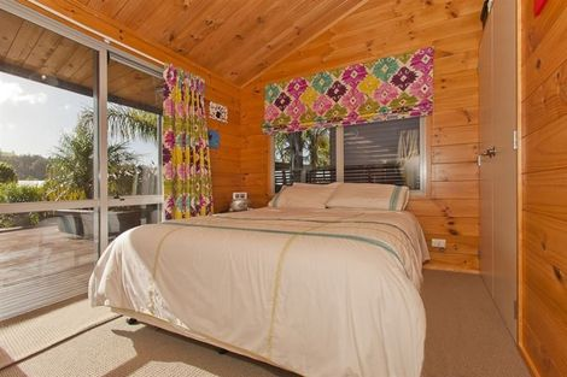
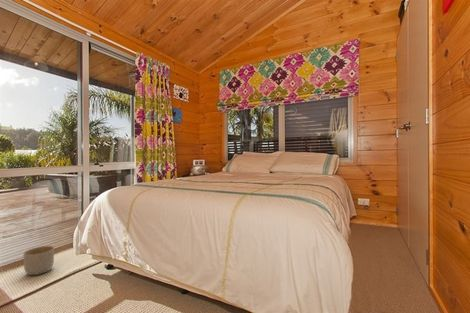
+ planter [22,245,55,276]
